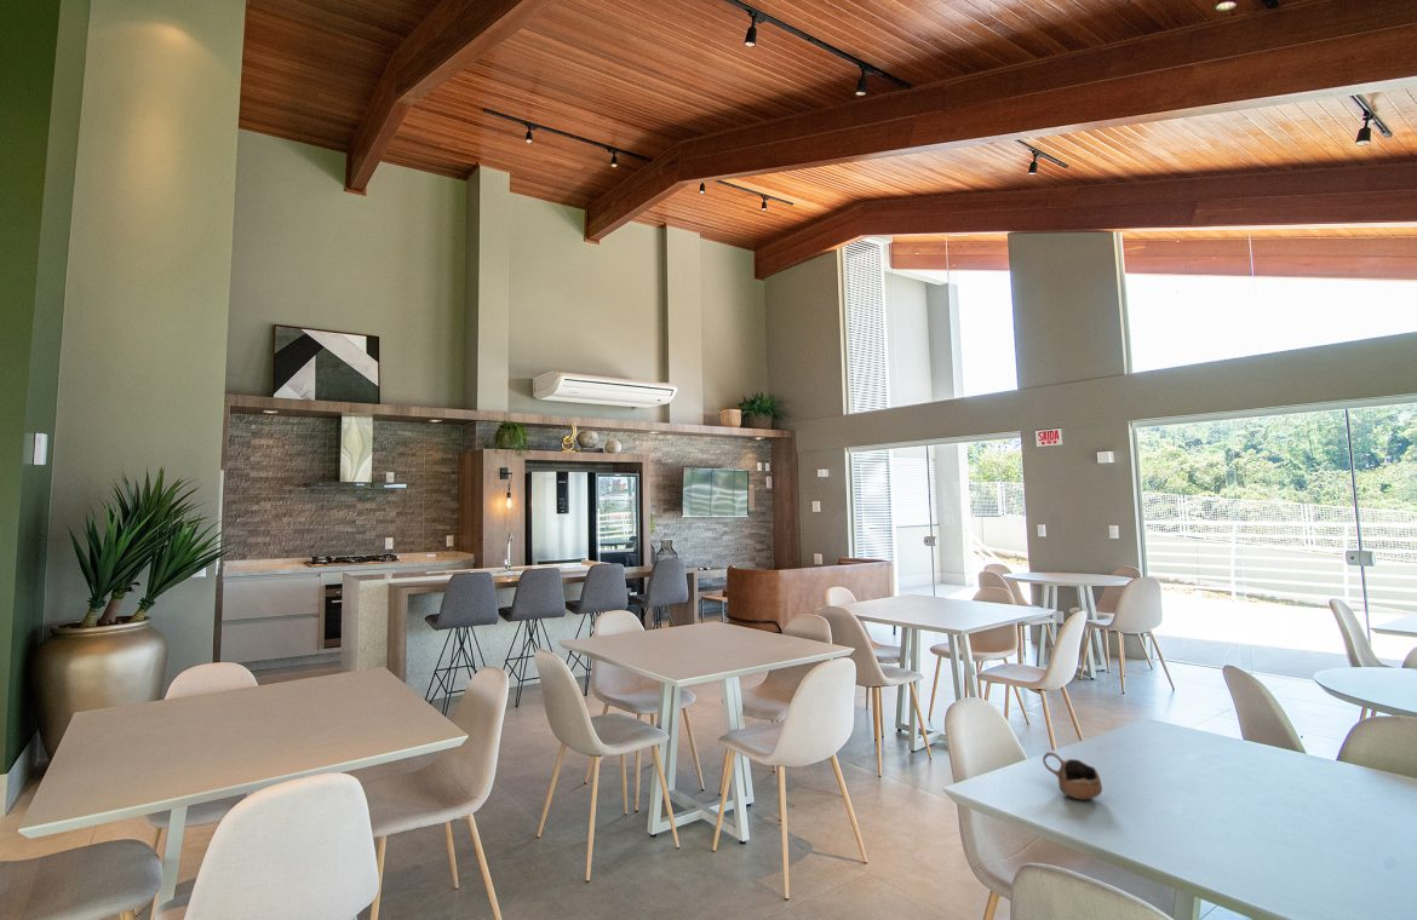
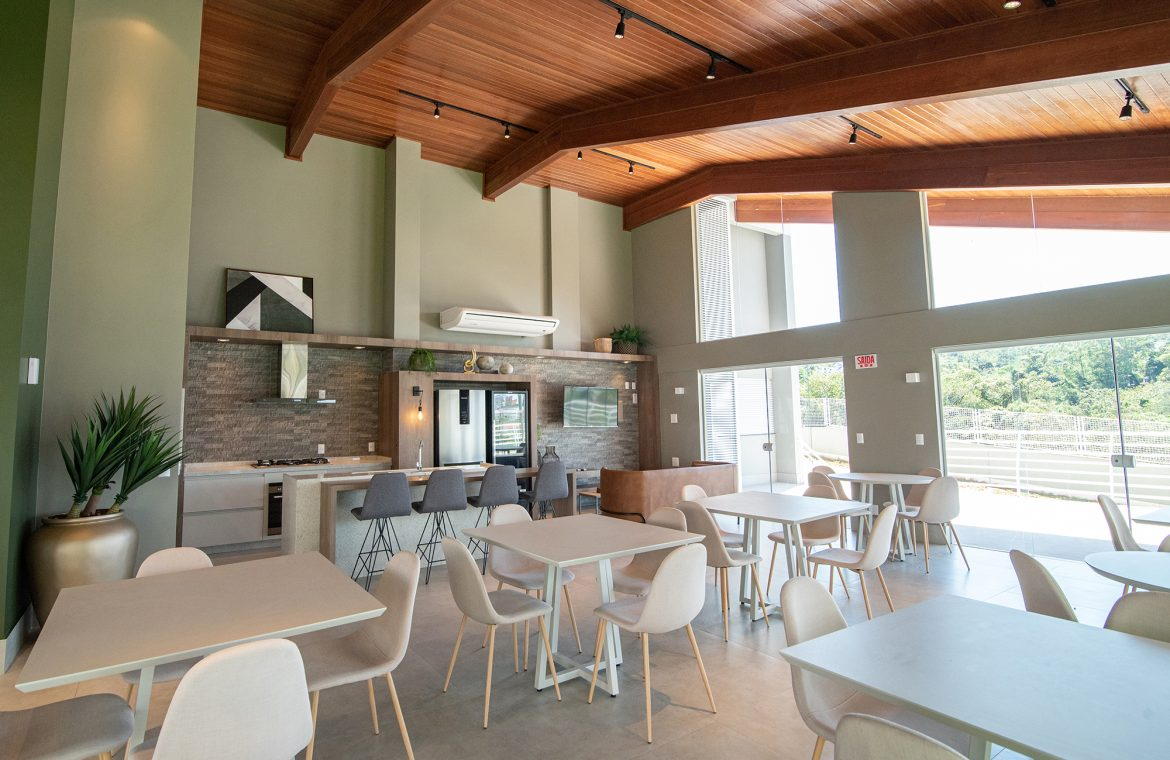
- cup [1042,751,1103,801]
